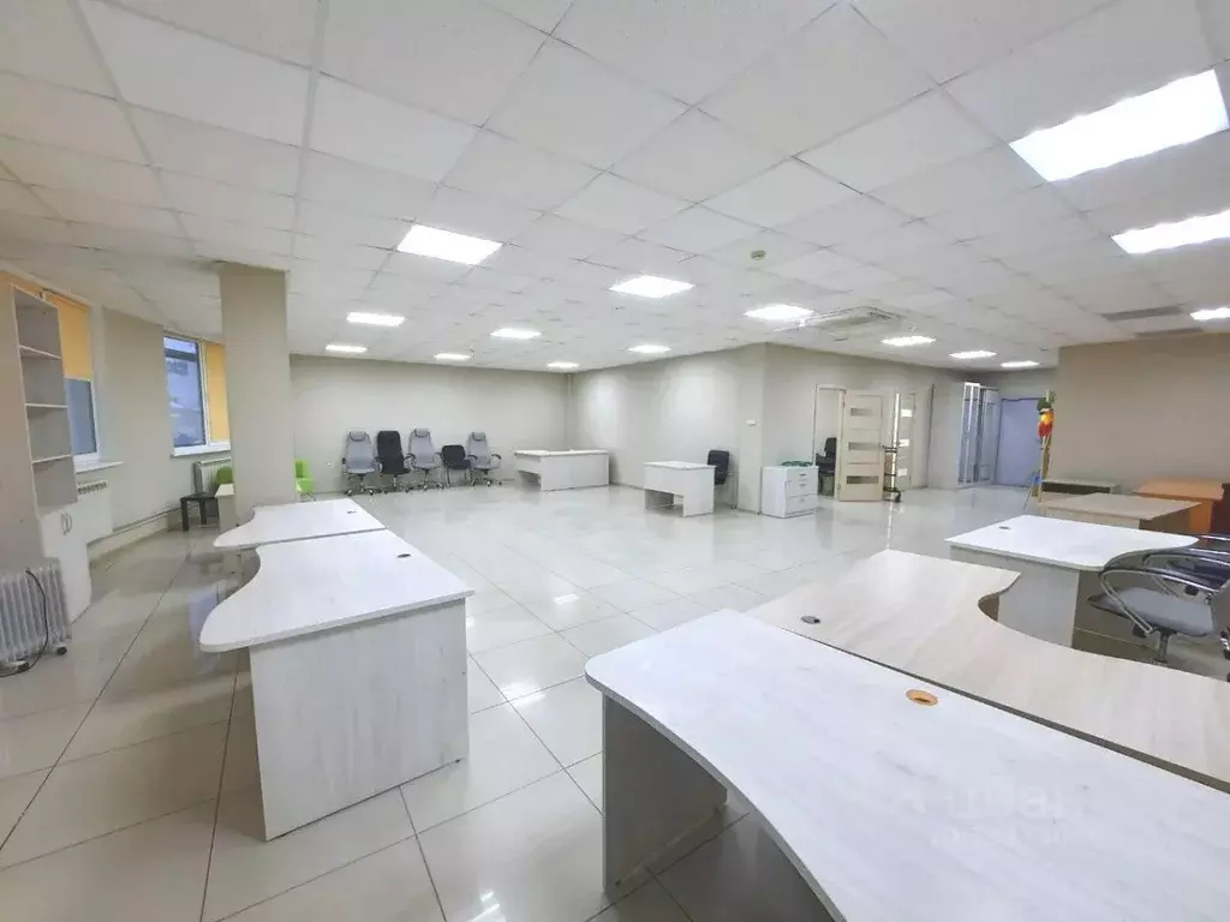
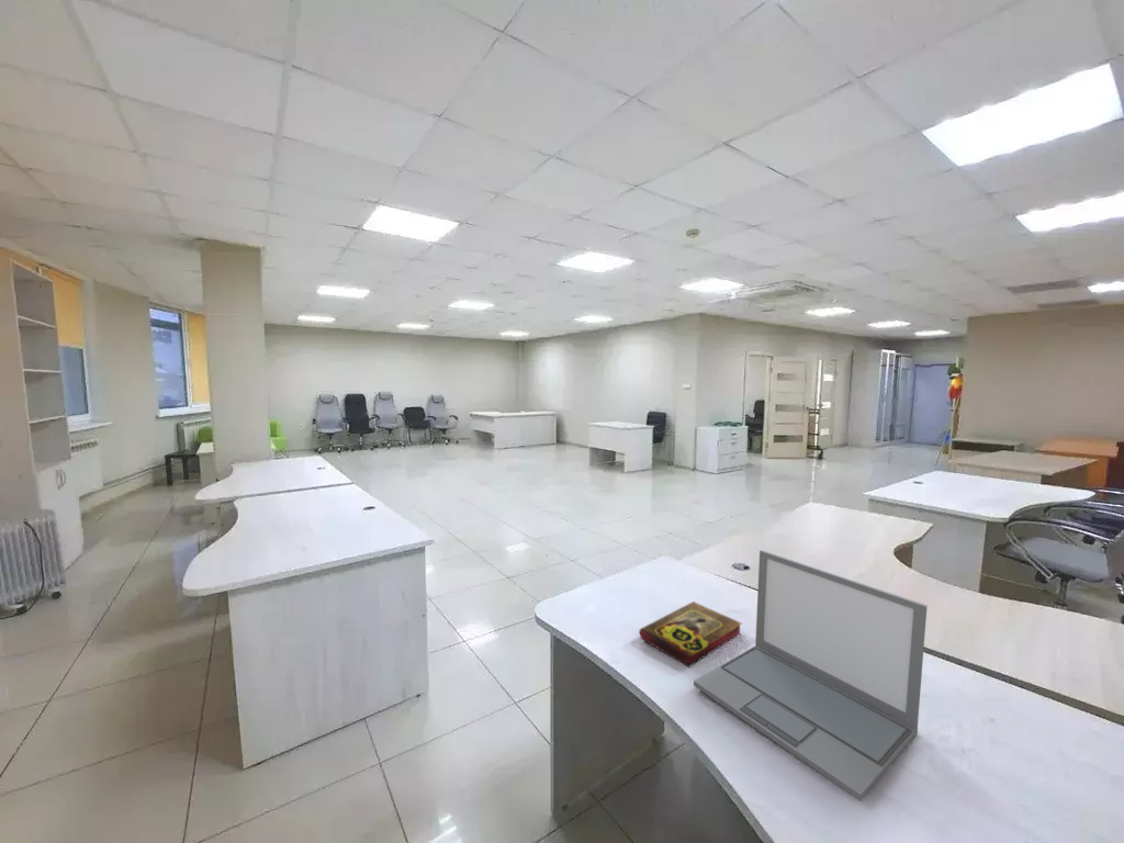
+ laptop [693,549,929,801]
+ book [638,600,742,668]
